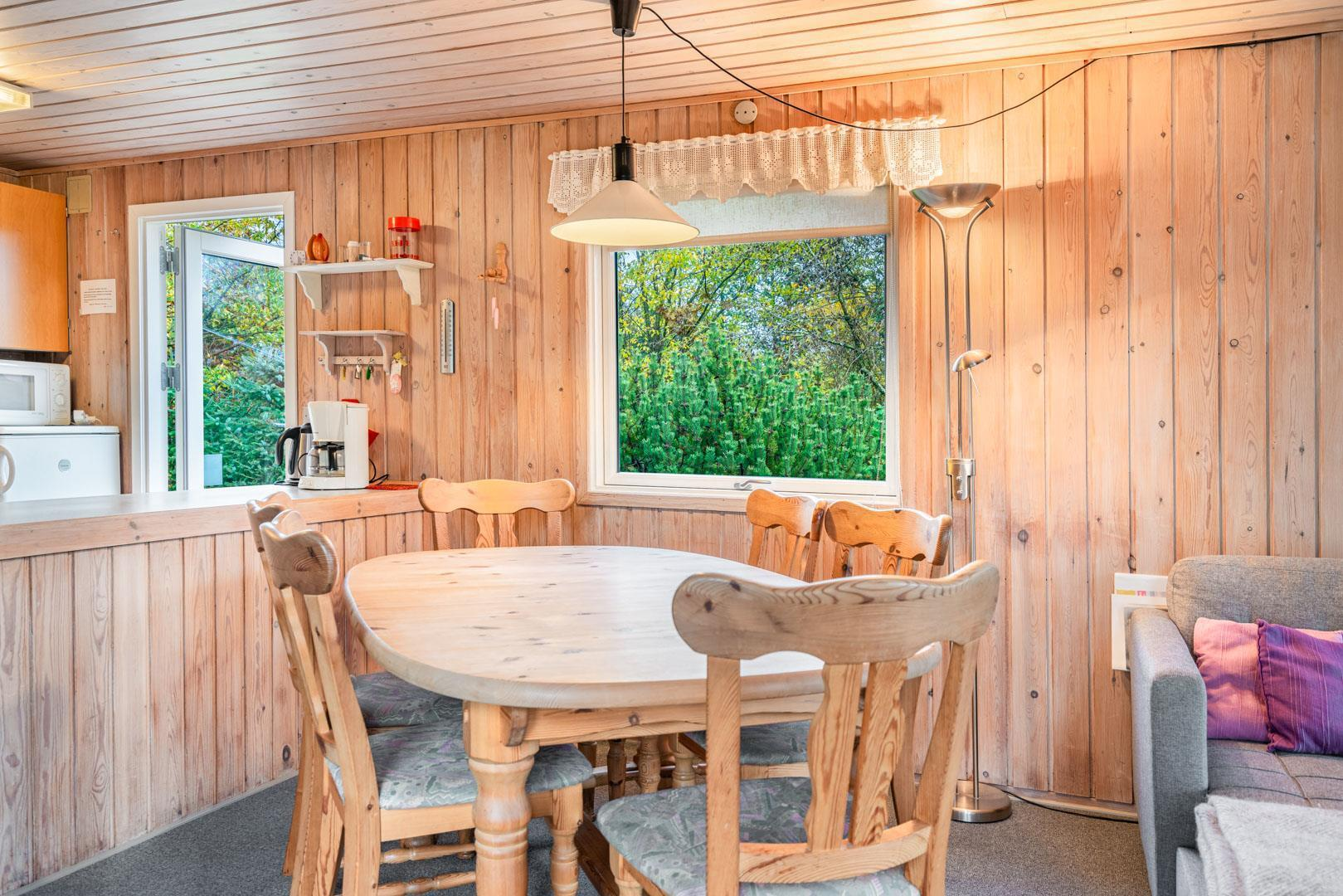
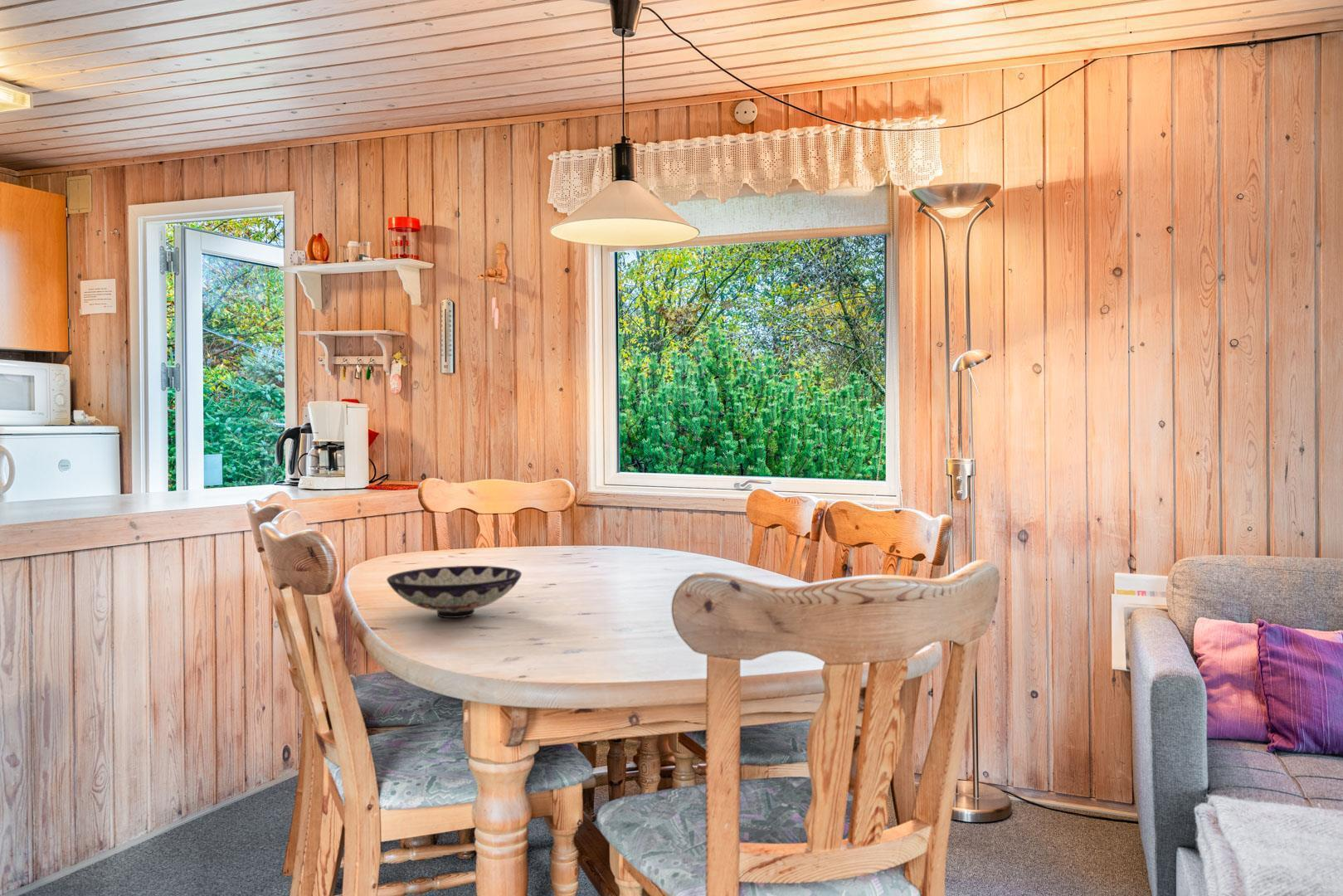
+ bowl [386,565,523,619]
